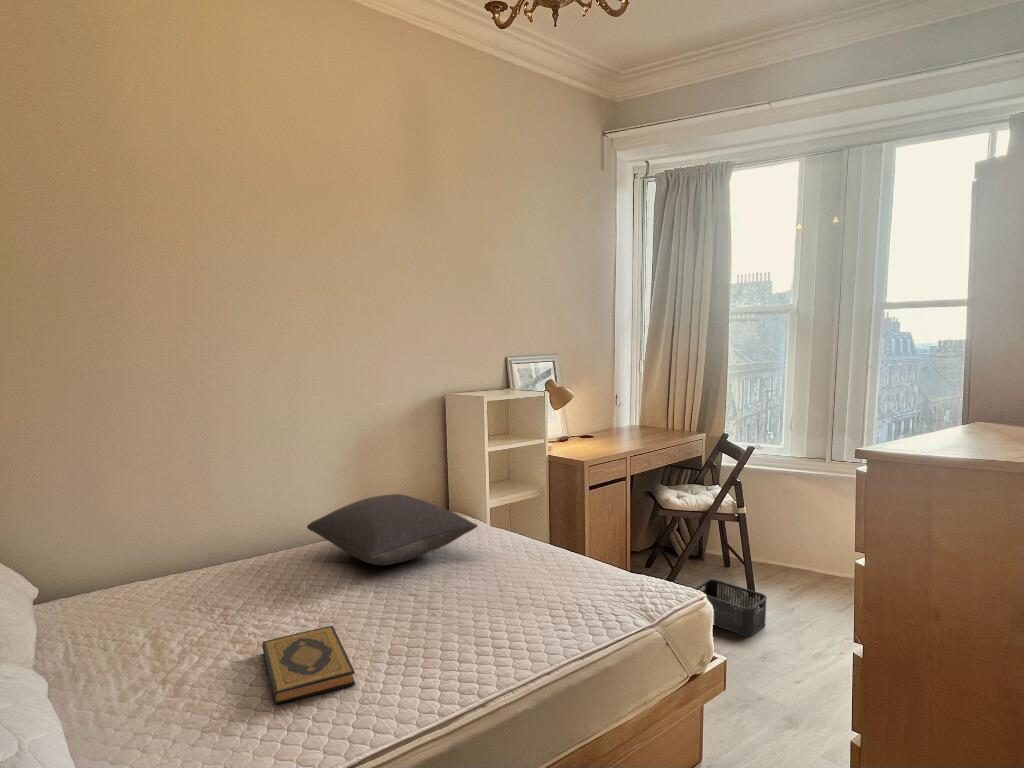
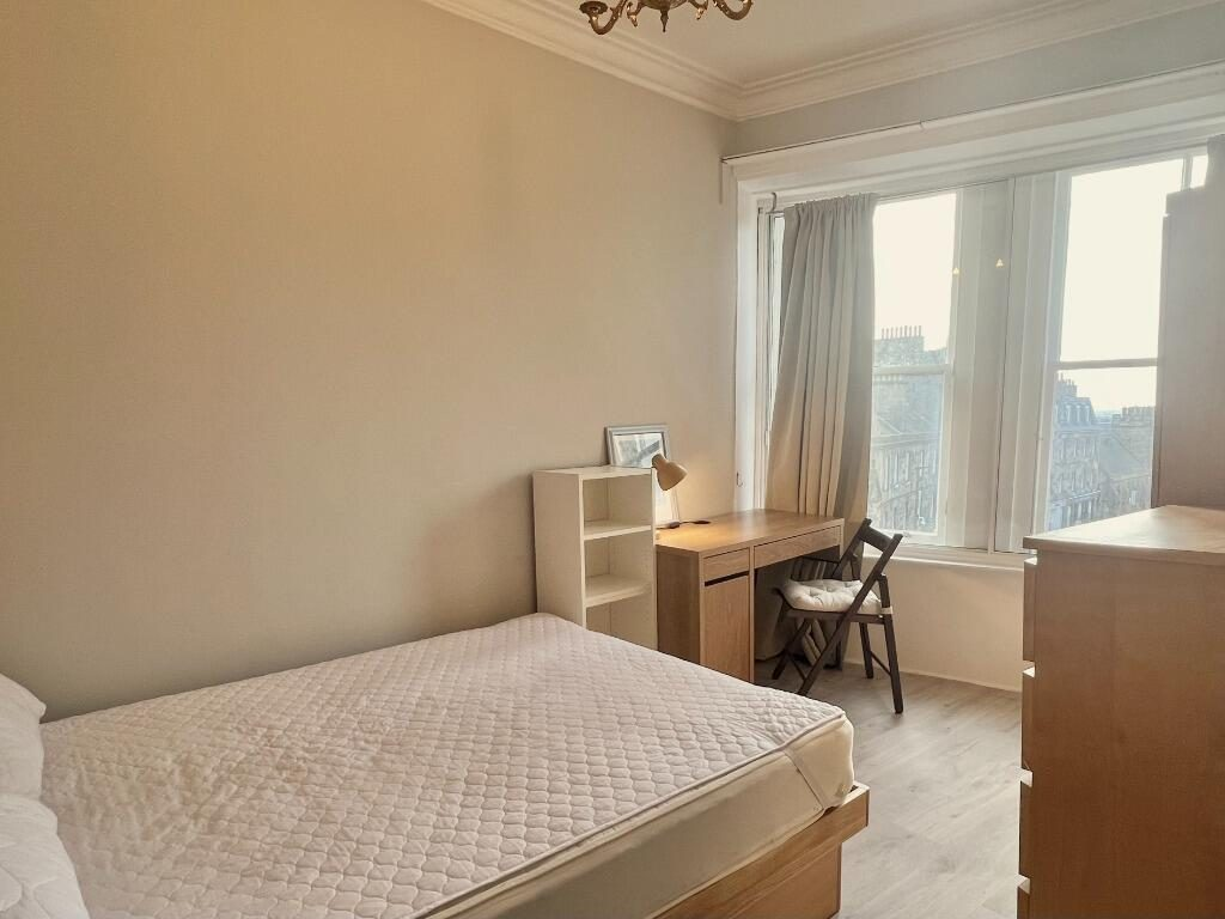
- pillow [306,493,479,566]
- hardback book [261,625,356,705]
- storage bin [693,578,768,637]
